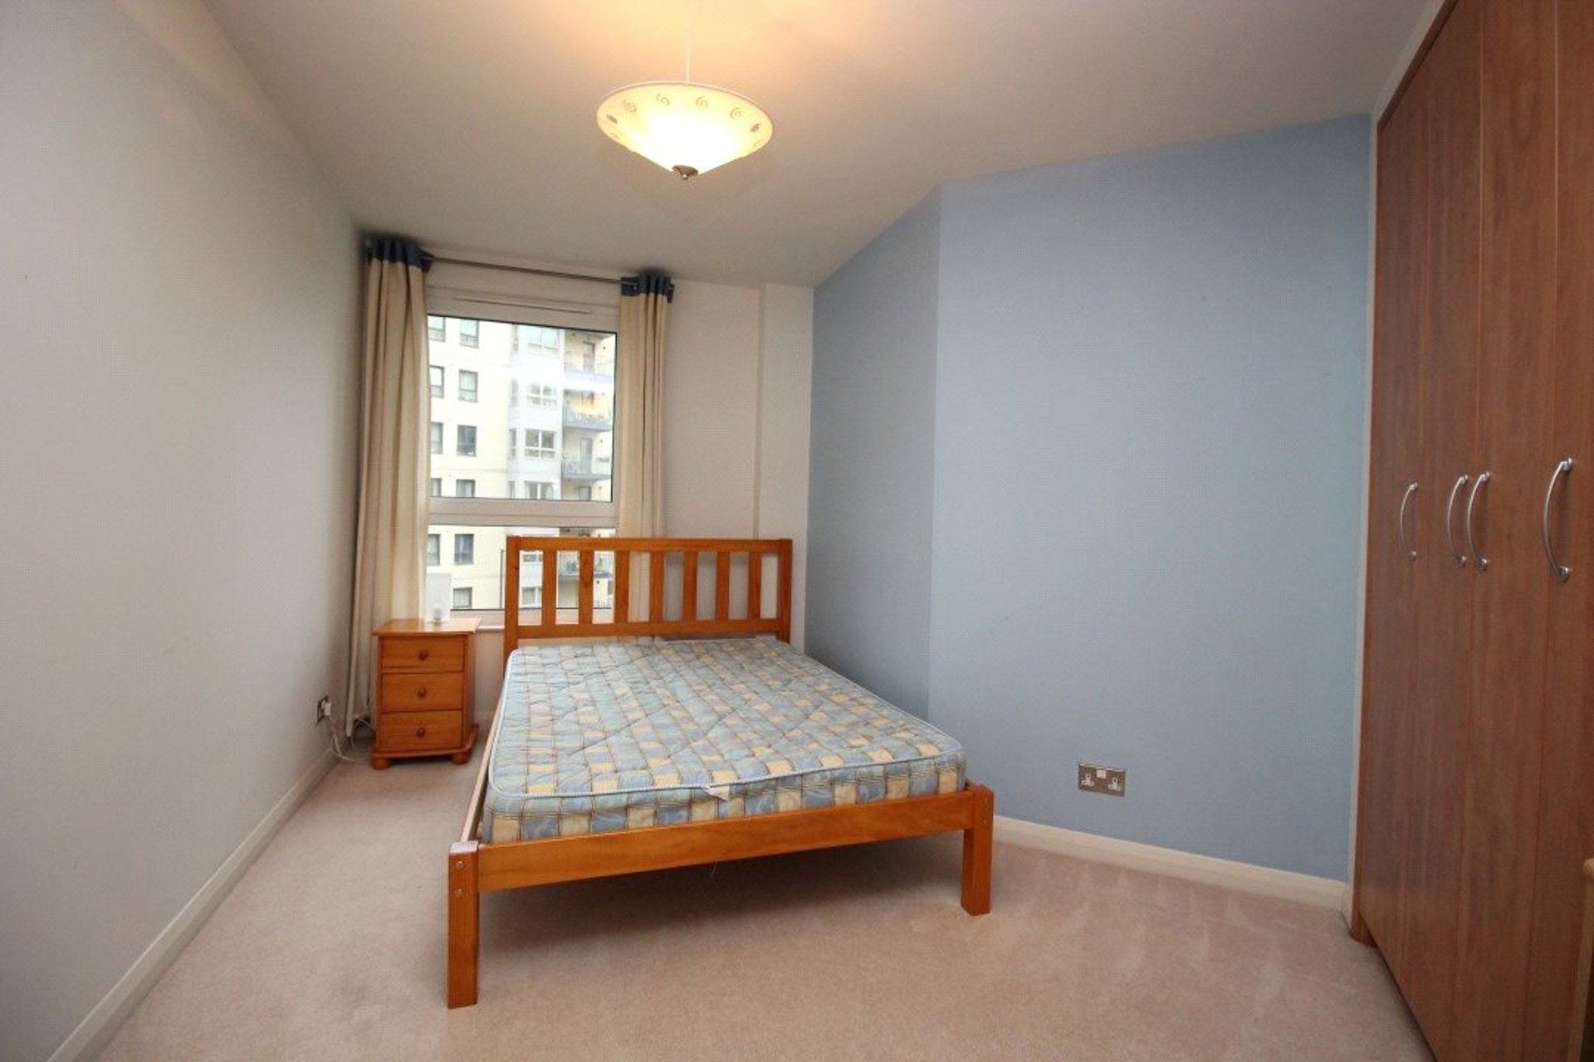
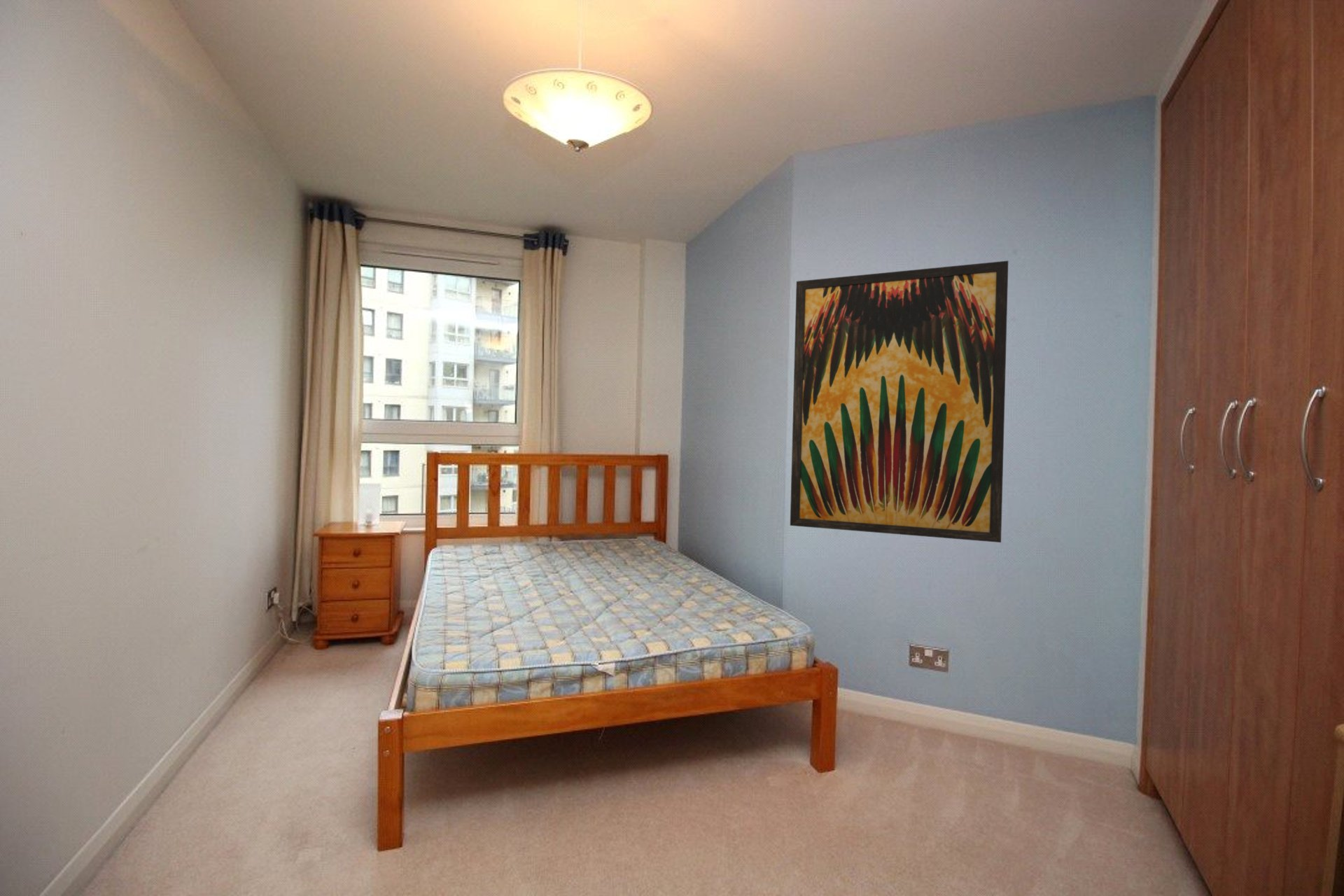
+ wall art [790,260,1009,543]
